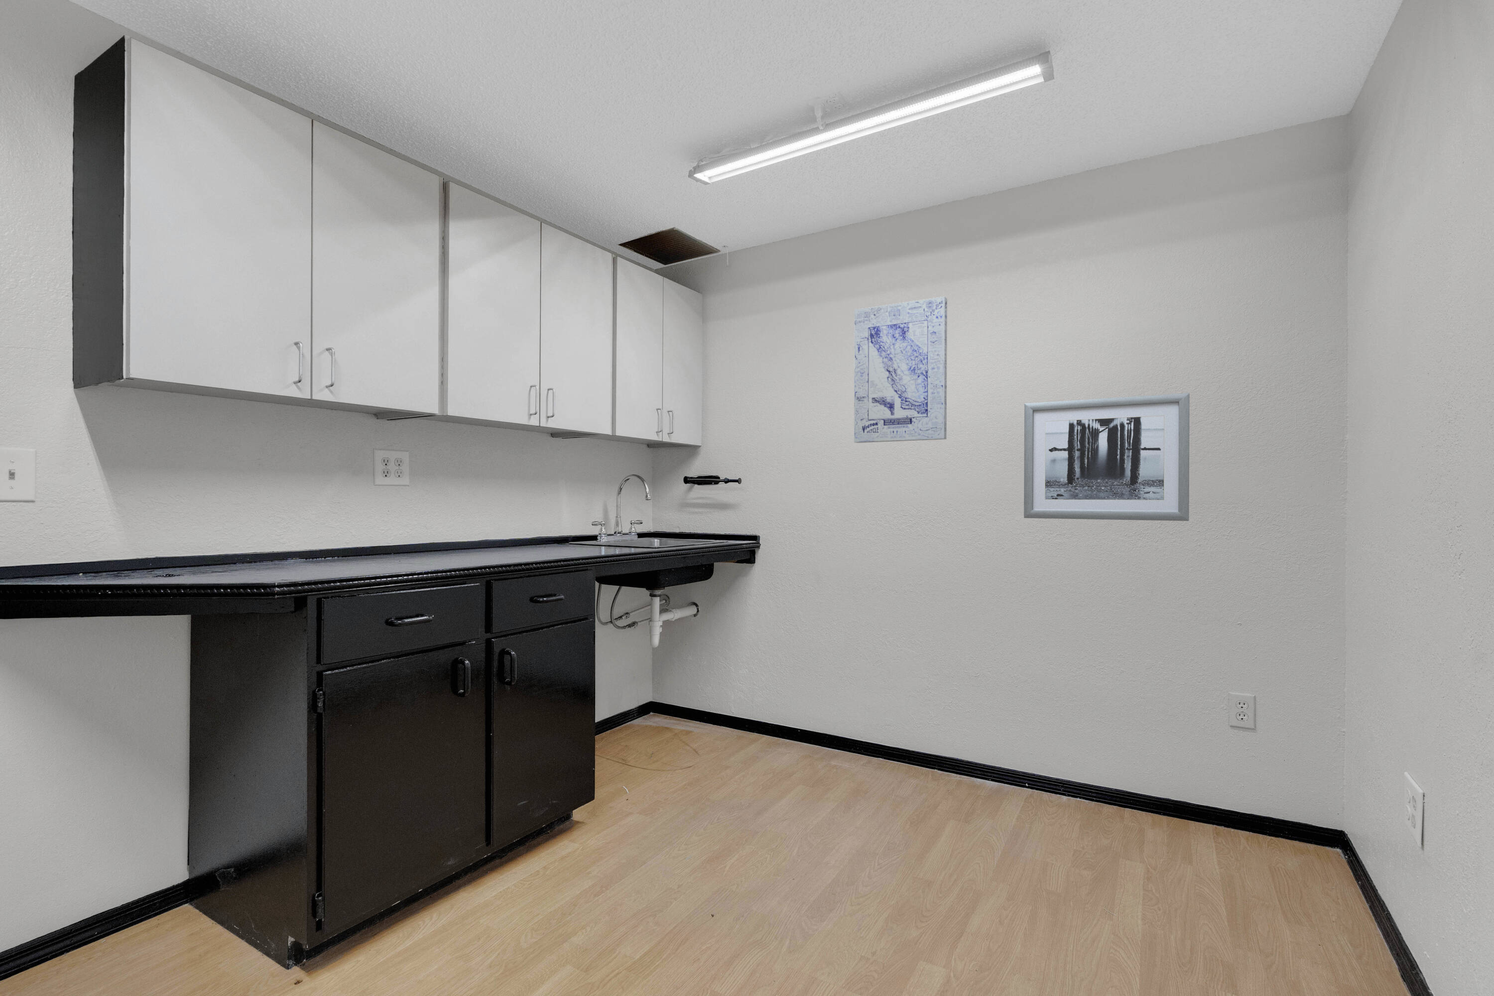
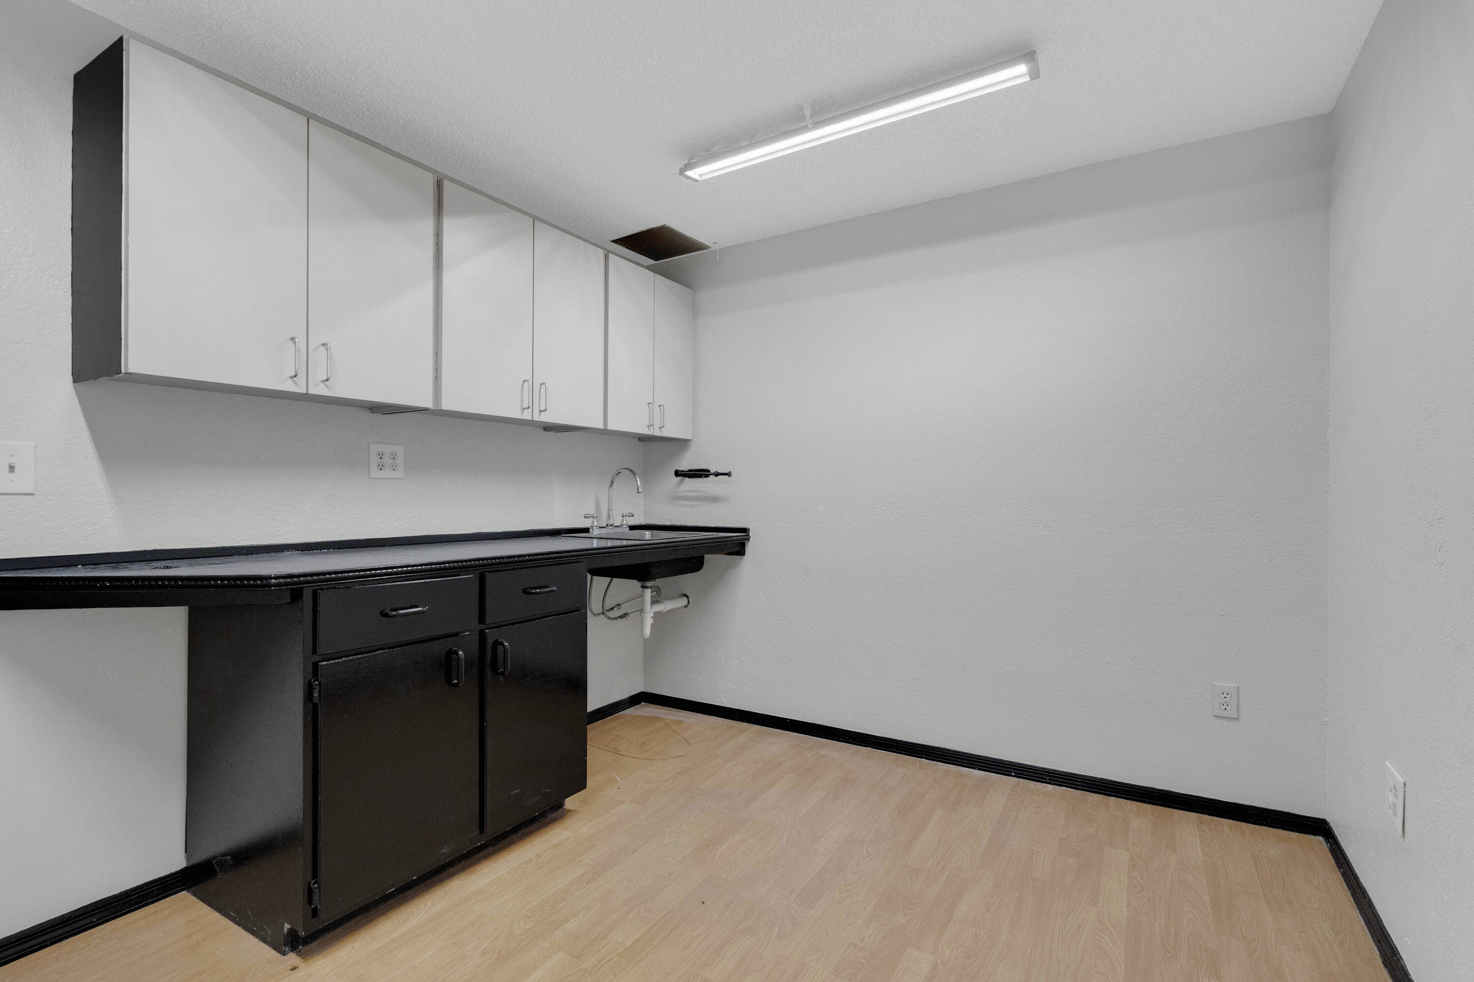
- wall art [1024,392,1191,521]
- wall art [854,296,948,444]
